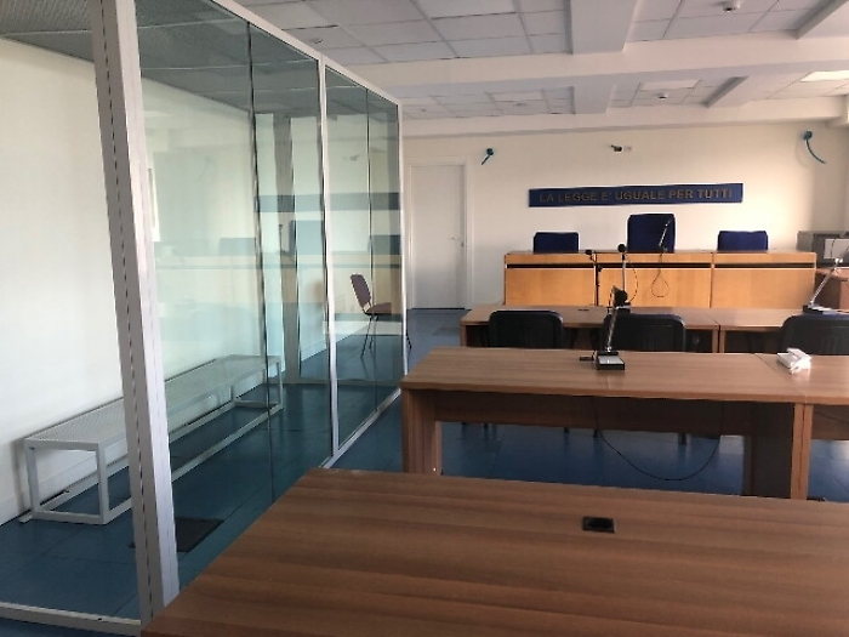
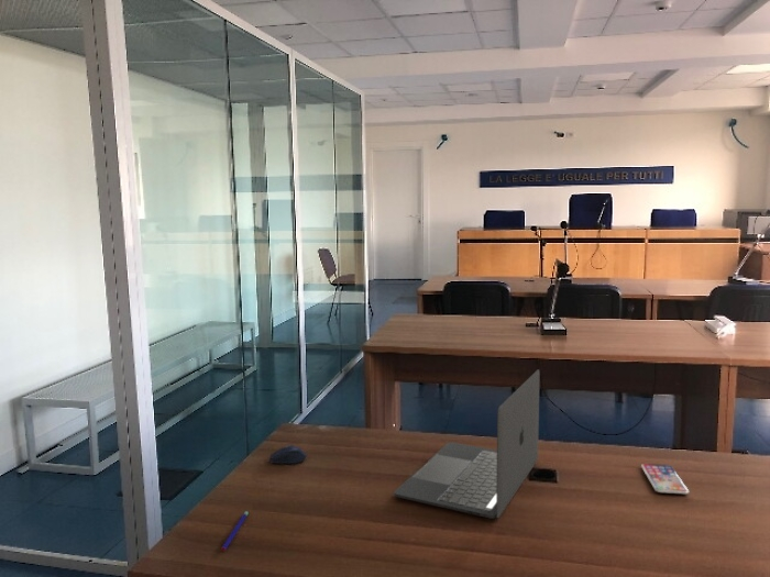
+ smartphone [640,463,690,495]
+ pen [220,510,250,552]
+ laptop [393,368,541,520]
+ computer mouse [268,444,308,465]
